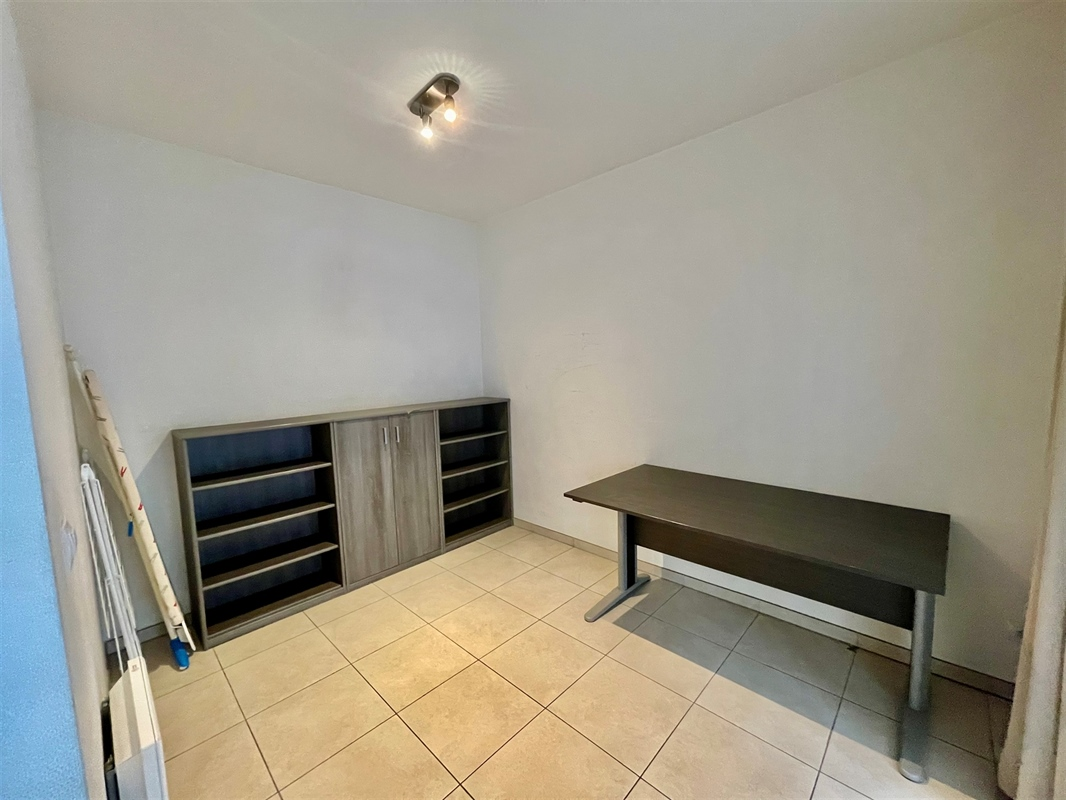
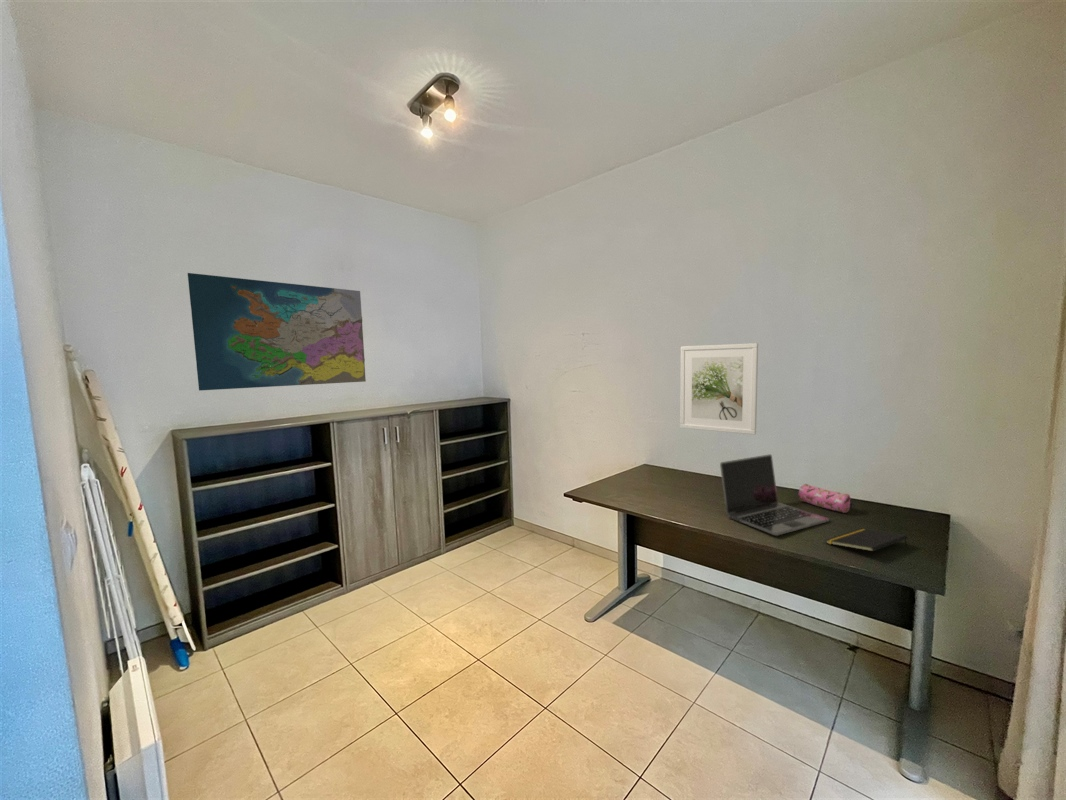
+ notepad [825,528,908,552]
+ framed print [679,342,759,436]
+ map [187,272,367,392]
+ pencil case [798,483,853,514]
+ laptop [719,453,830,537]
